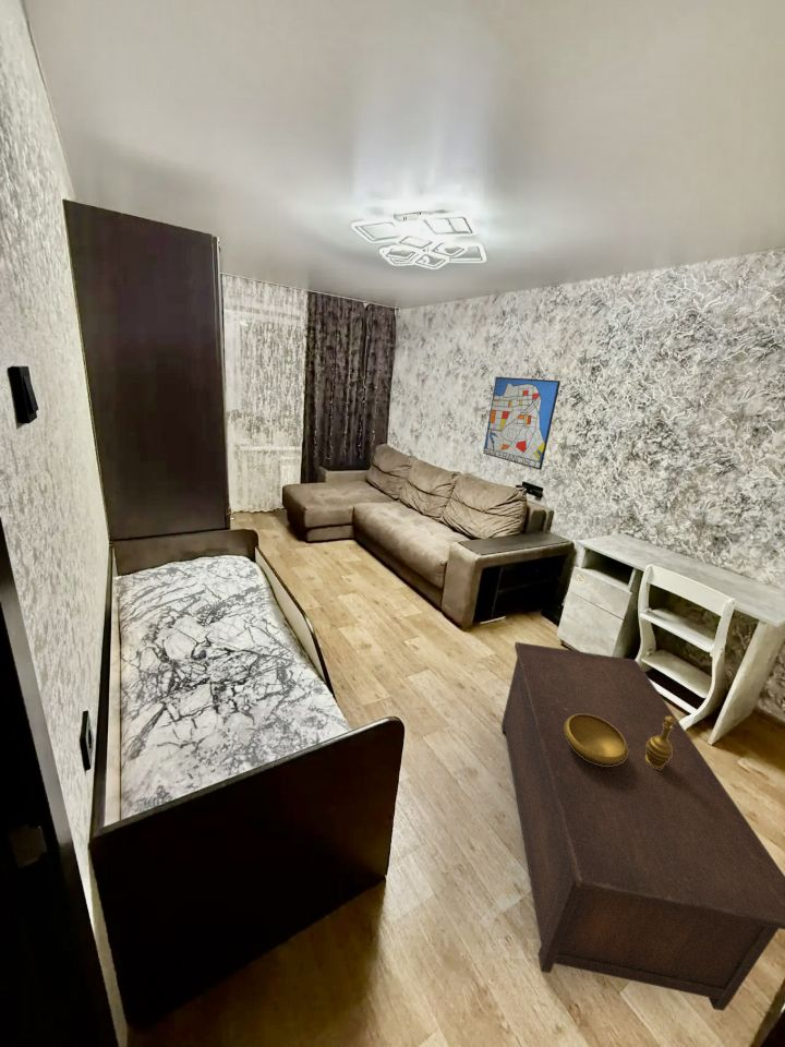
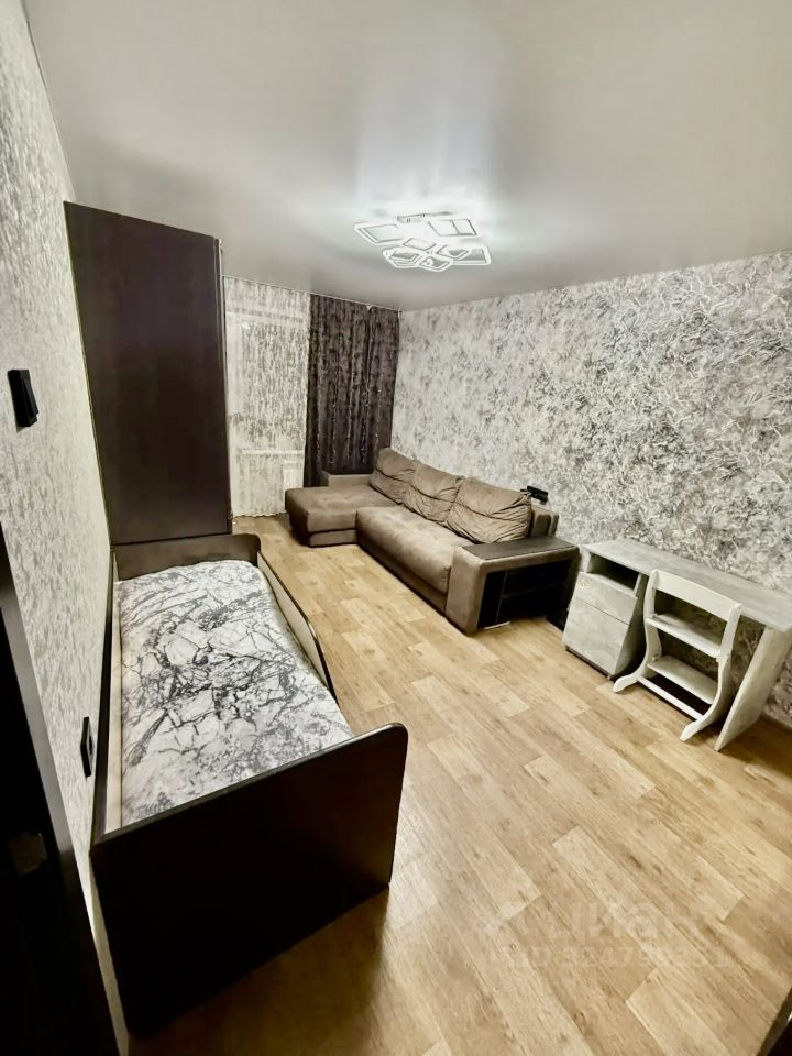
- decorative bowl [565,714,676,769]
- wall art [482,376,561,471]
- cabinet [500,641,785,1012]
